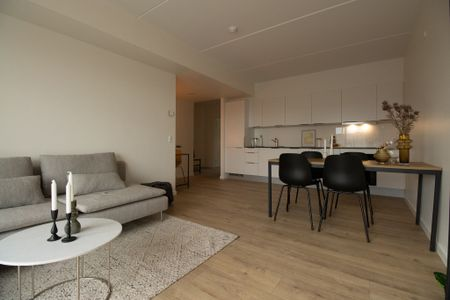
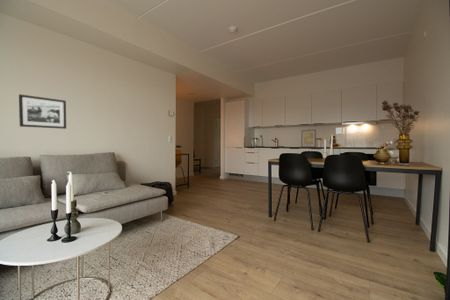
+ picture frame [18,93,67,130]
